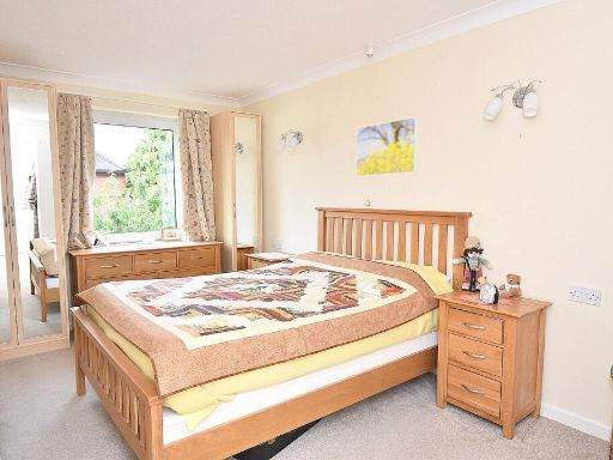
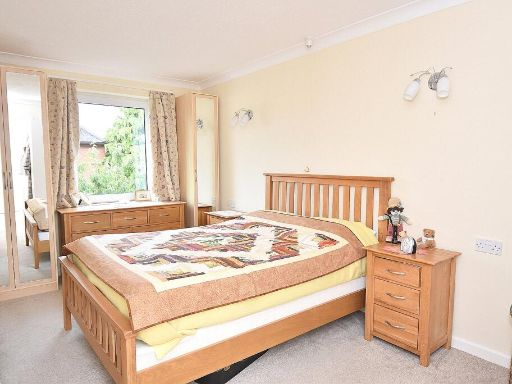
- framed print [356,115,419,177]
